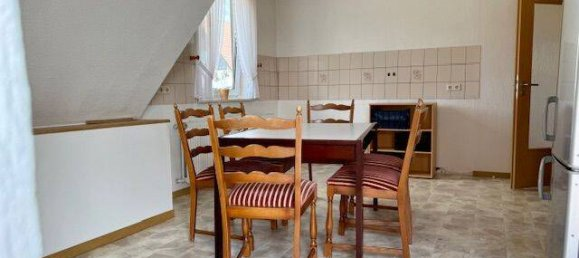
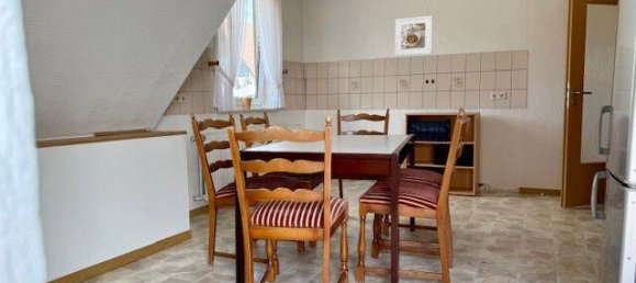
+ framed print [394,14,433,57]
